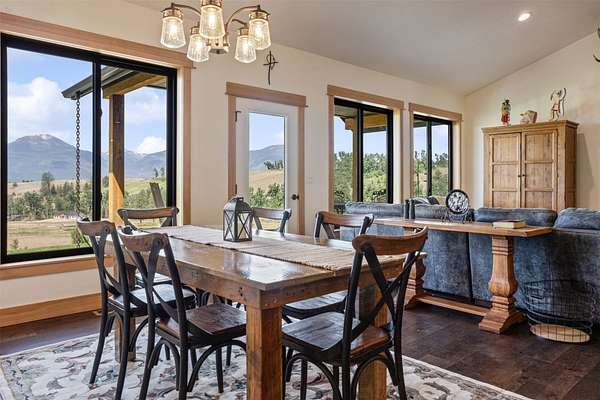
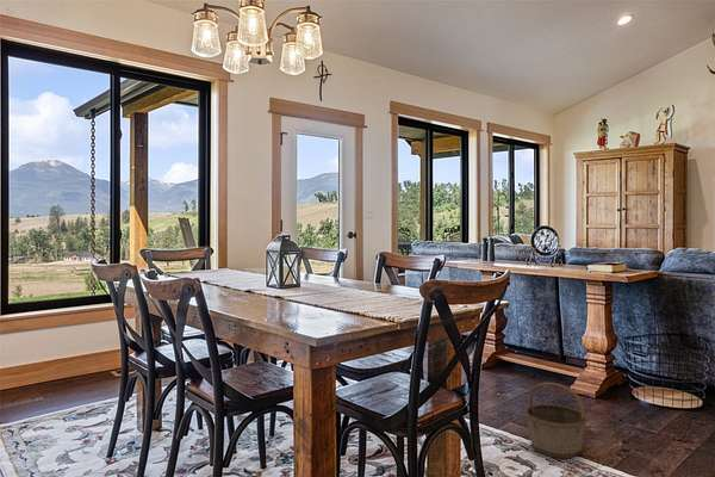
+ basket [523,382,590,459]
